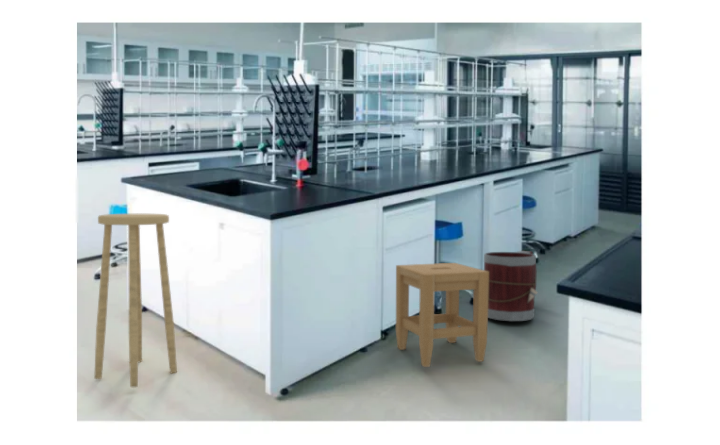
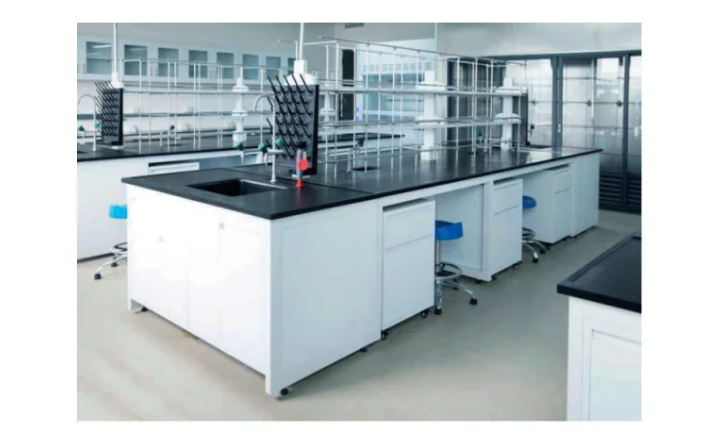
- stool [395,262,489,368]
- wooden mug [483,250,539,322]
- stool [93,213,178,388]
